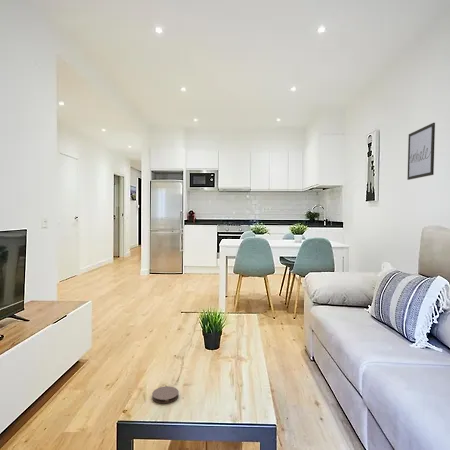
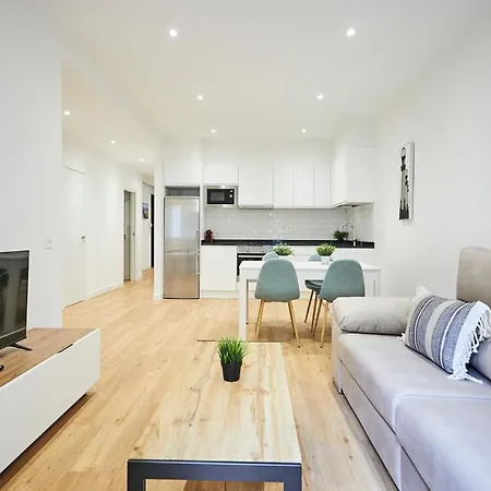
- wall art [406,122,436,181]
- coaster [151,385,180,404]
